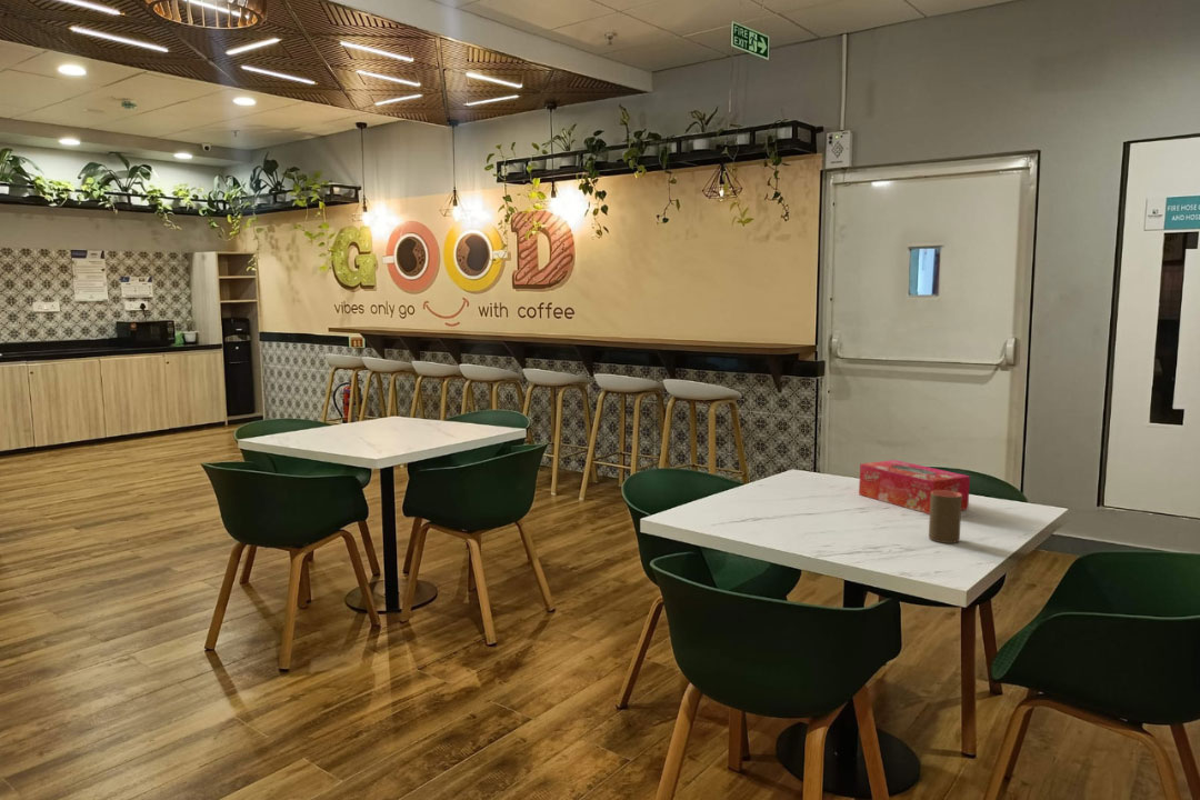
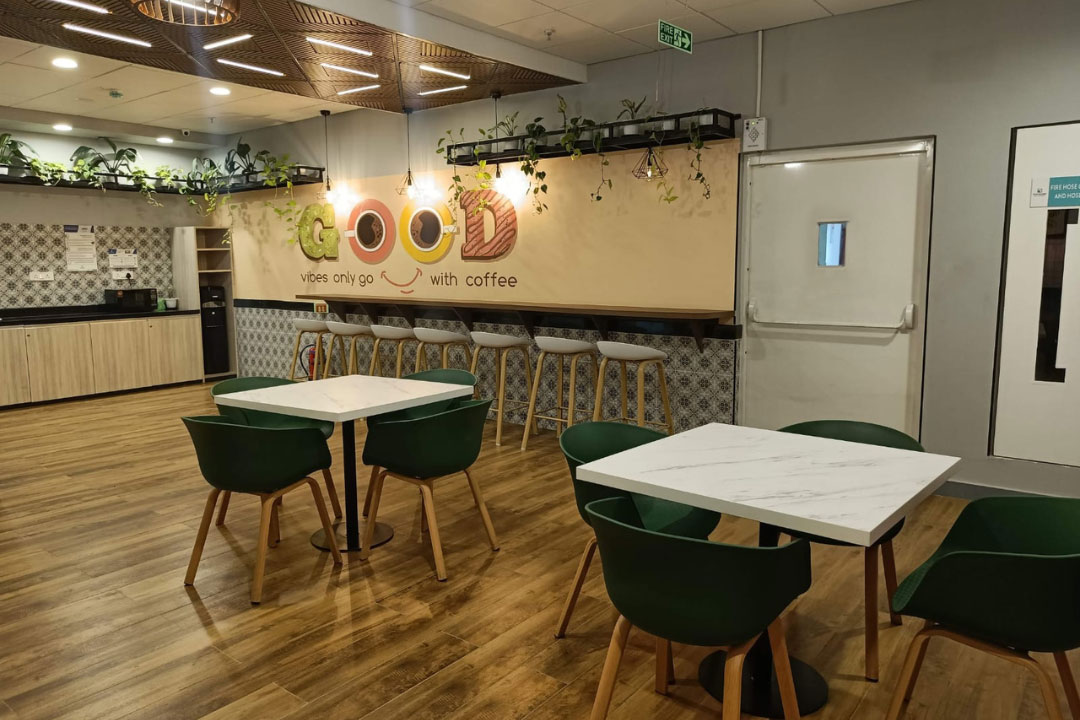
- tissue box [858,459,971,516]
- cup [928,490,962,544]
